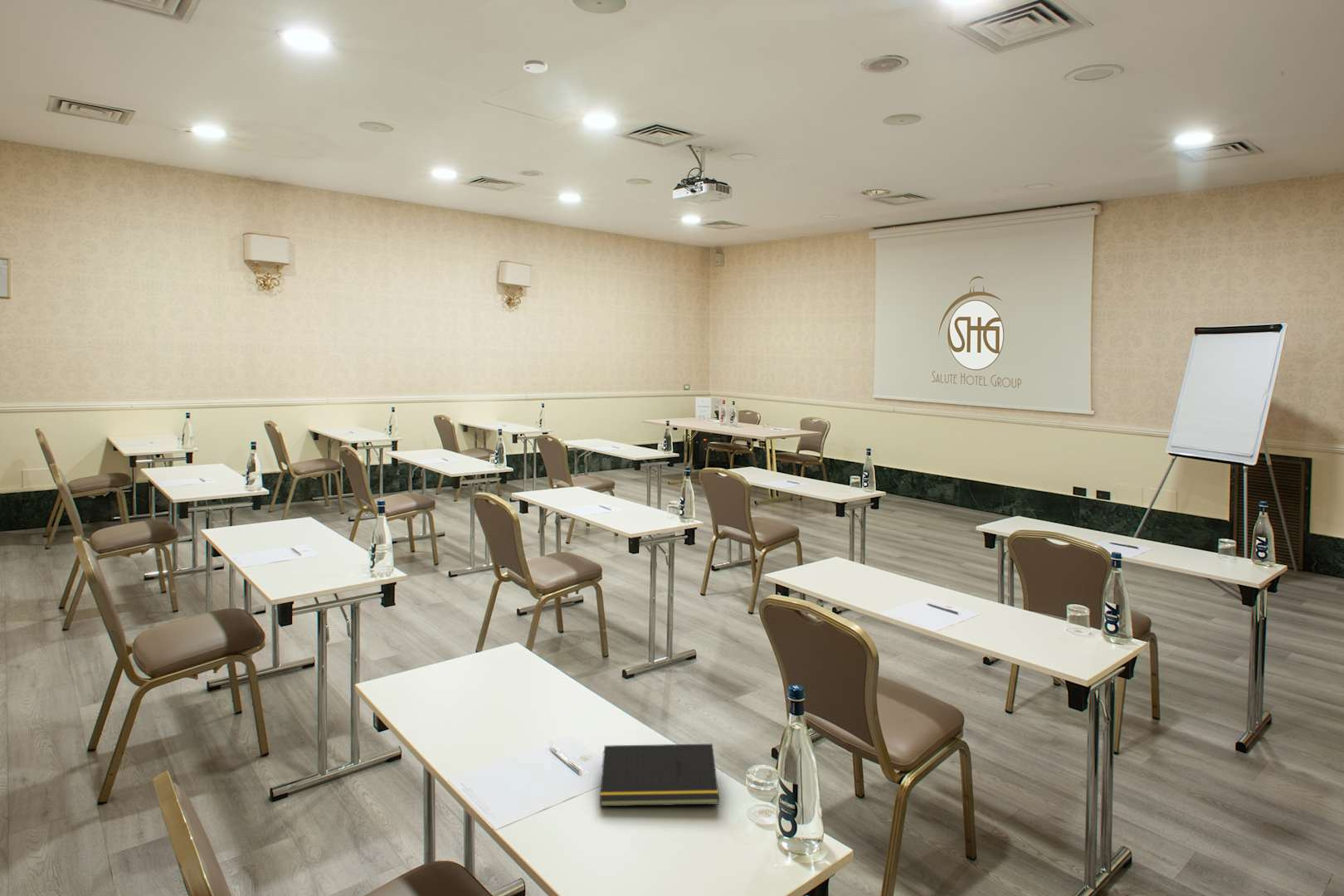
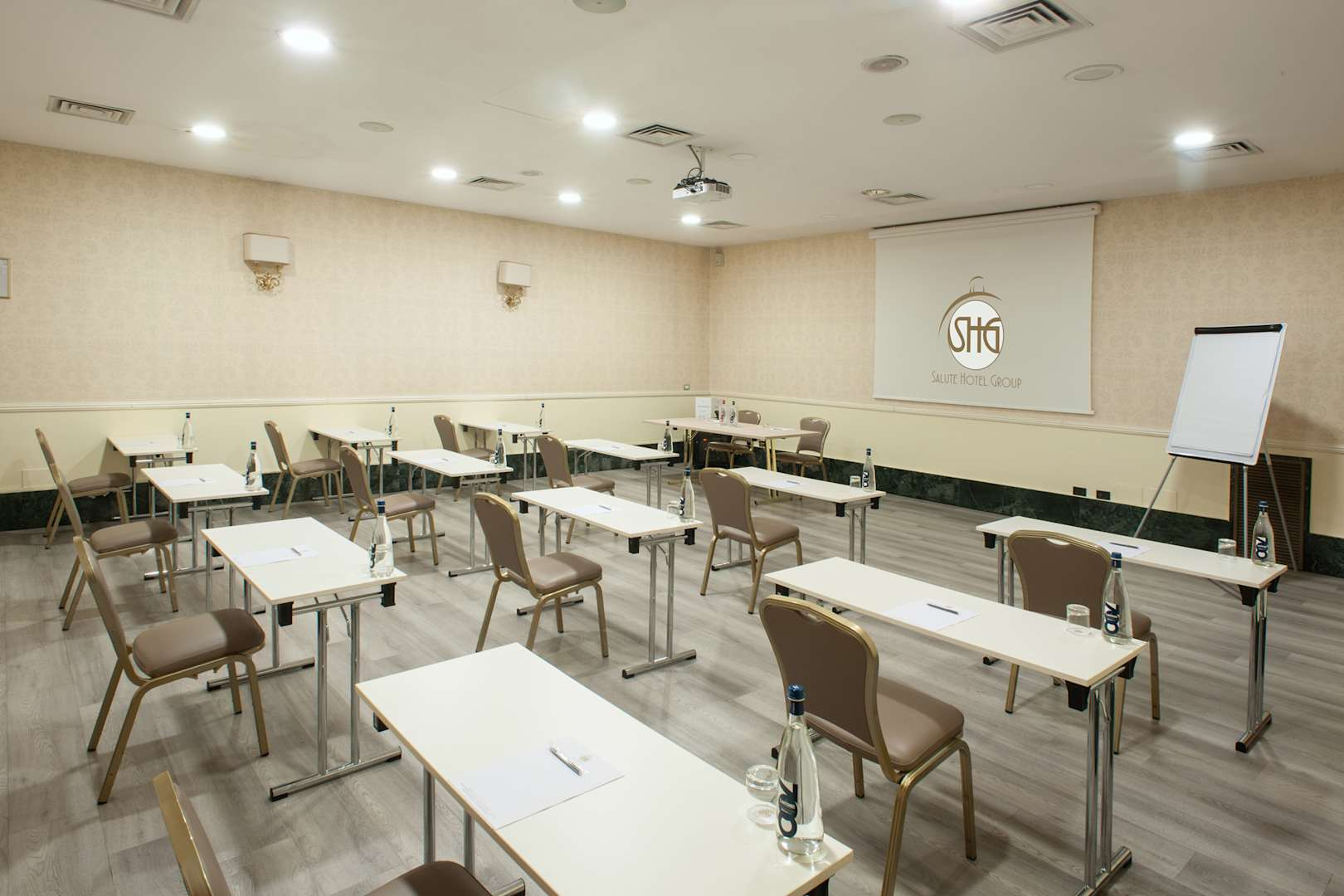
- smoke detector [523,59,548,74]
- notepad [599,743,720,807]
